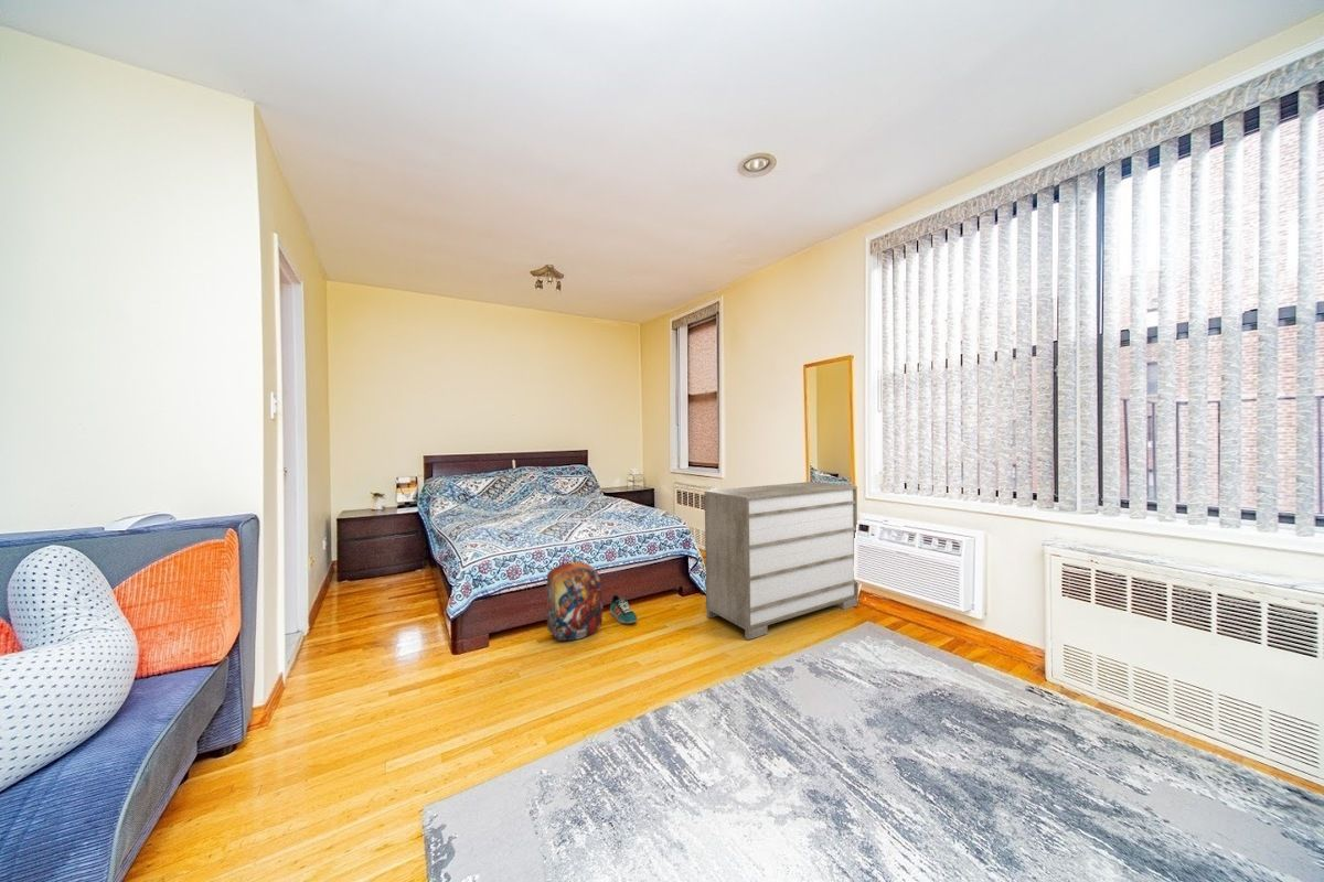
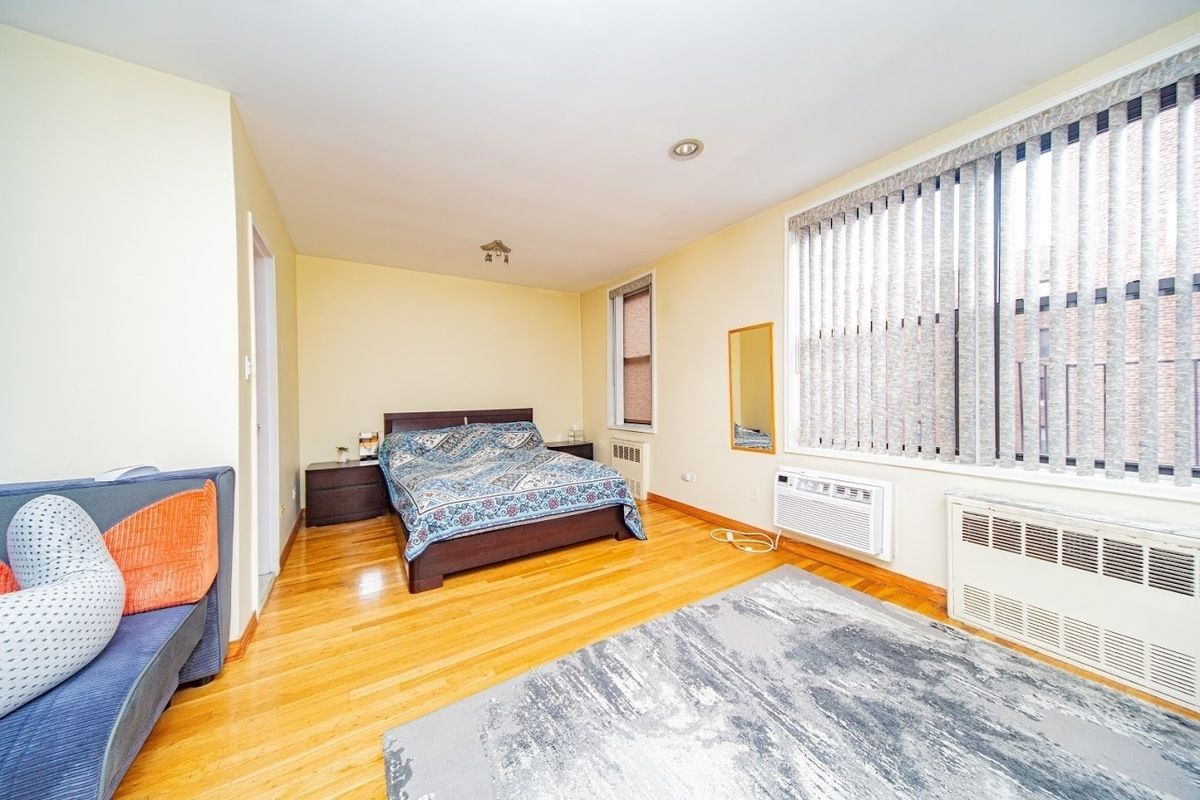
- backpack [545,552,604,642]
- sneaker [609,594,638,624]
- dresser [704,481,859,641]
